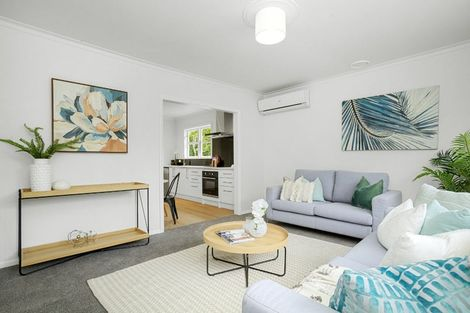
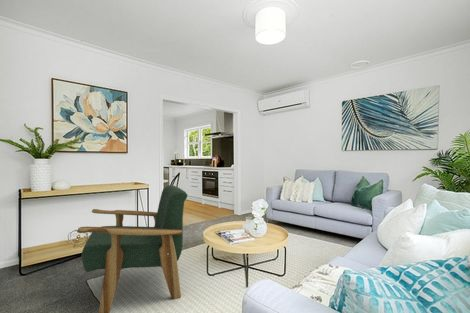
+ armchair [76,184,188,313]
